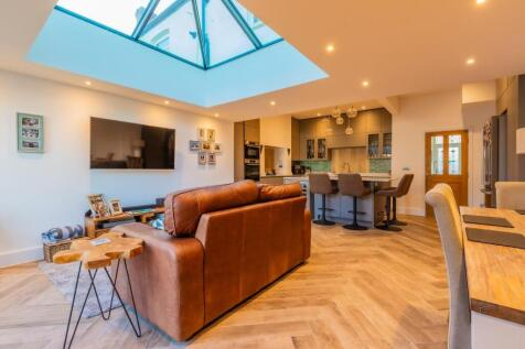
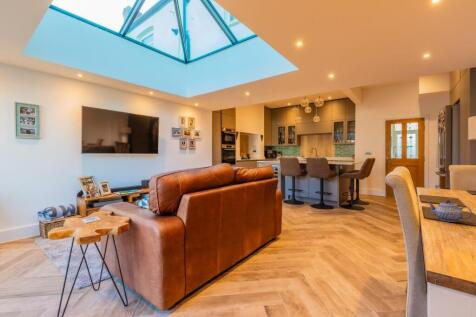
+ teapot [426,199,473,223]
